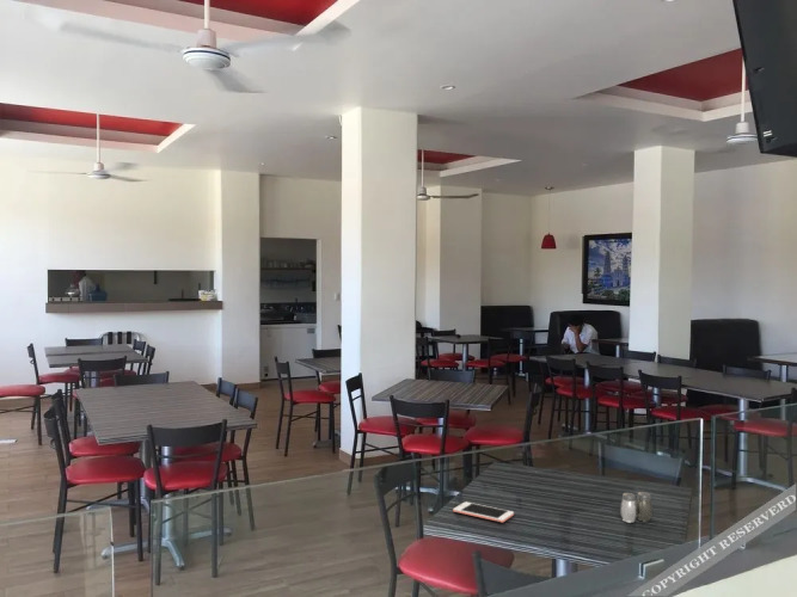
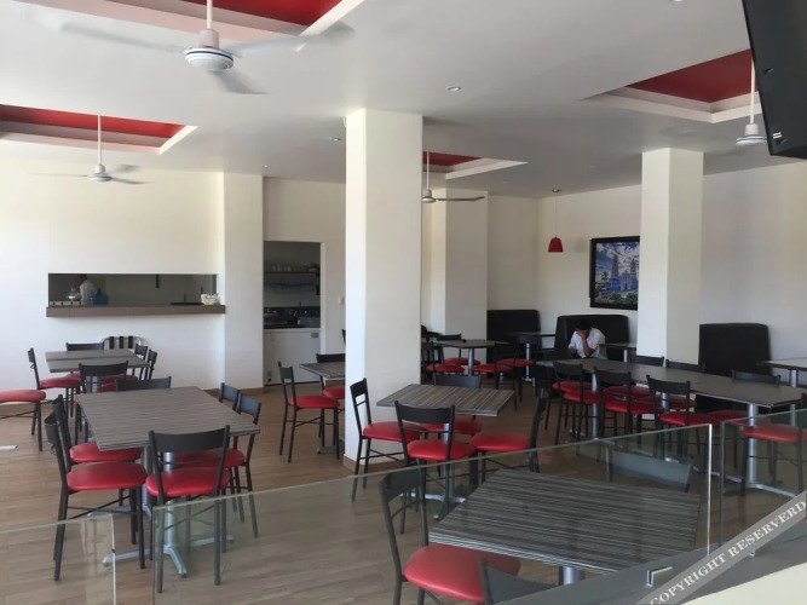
- cell phone [452,500,515,523]
- salt and pepper shaker [620,491,654,523]
